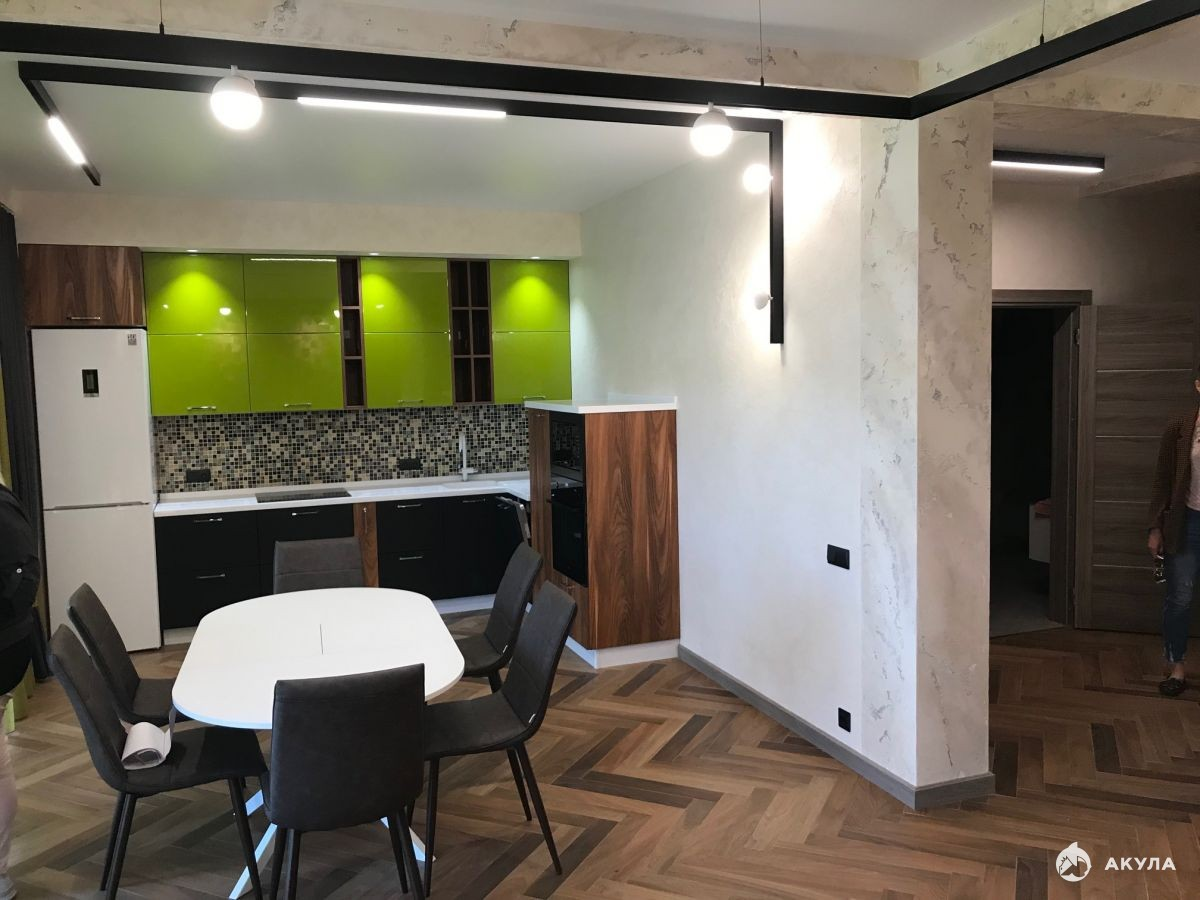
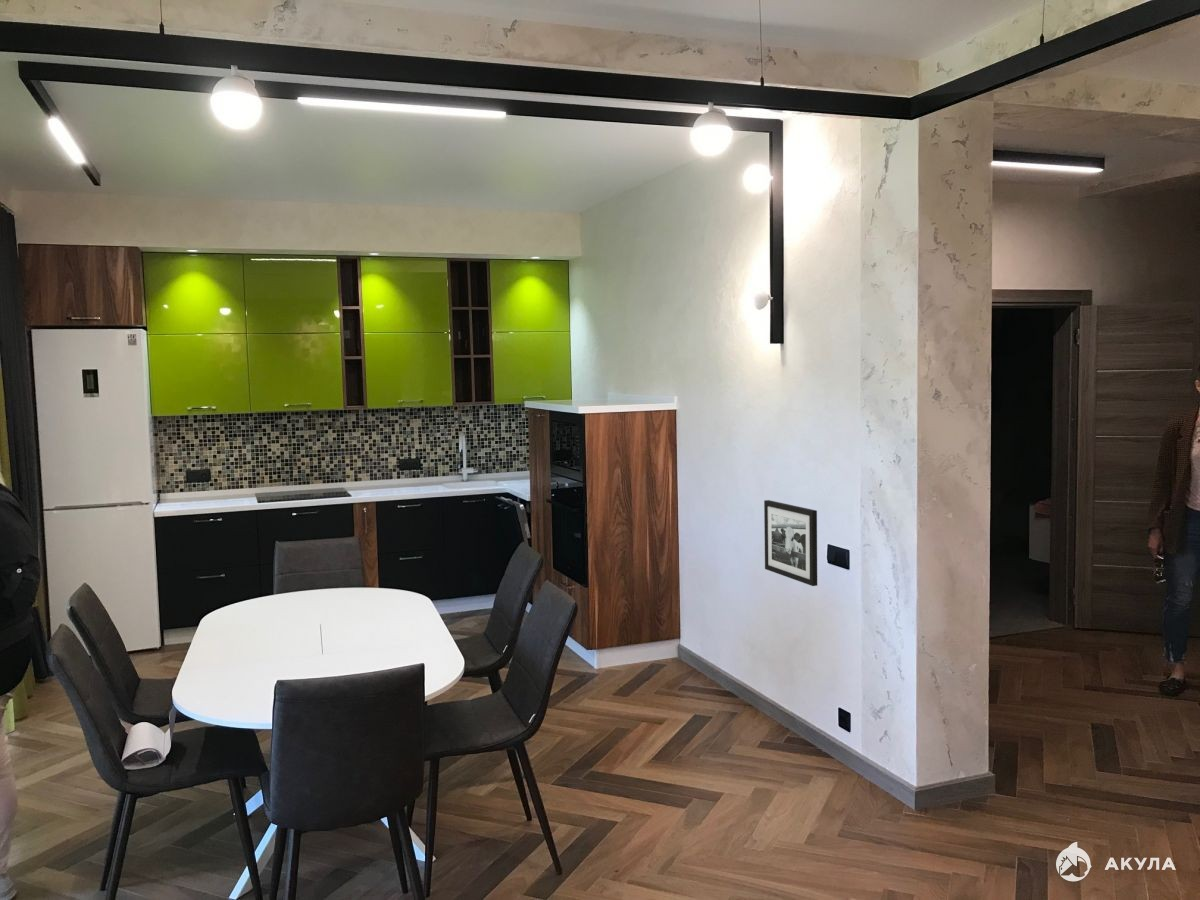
+ picture frame [763,499,818,587]
